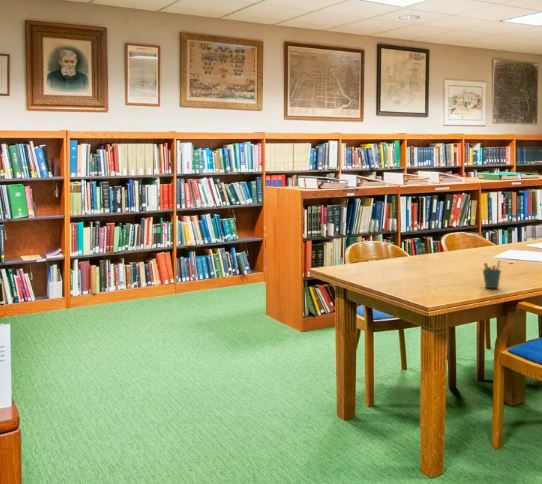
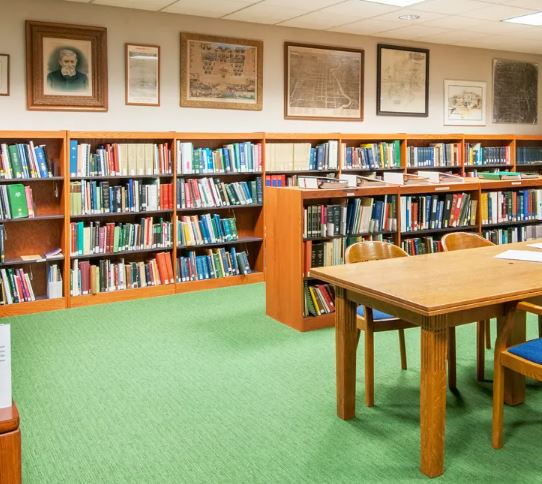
- pen holder [482,260,502,289]
